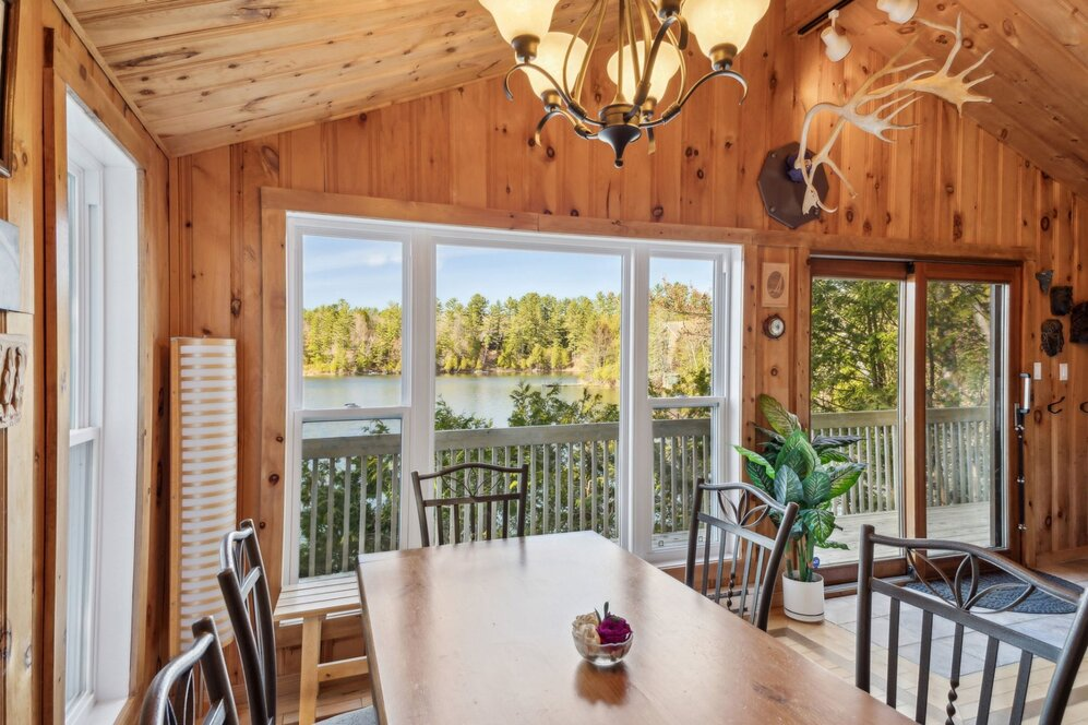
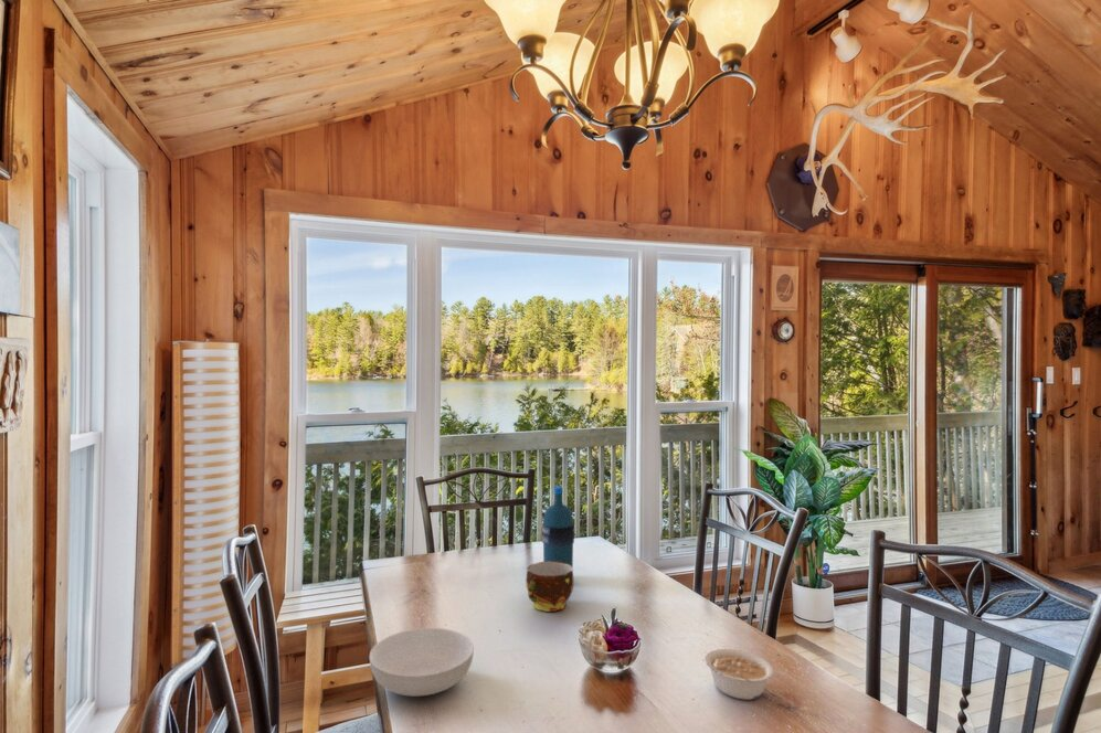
+ water bottle [541,486,575,570]
+ cup [525,561,574,613]
+ legume [703,648,774,701]
+ serving bowl [368,627,475,698]
